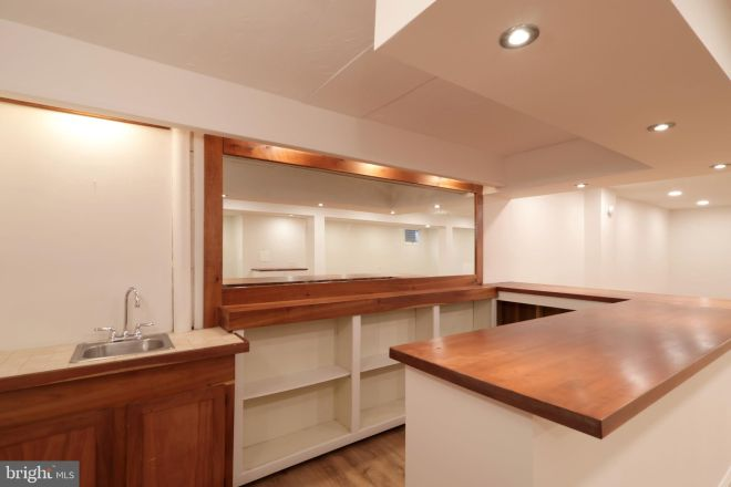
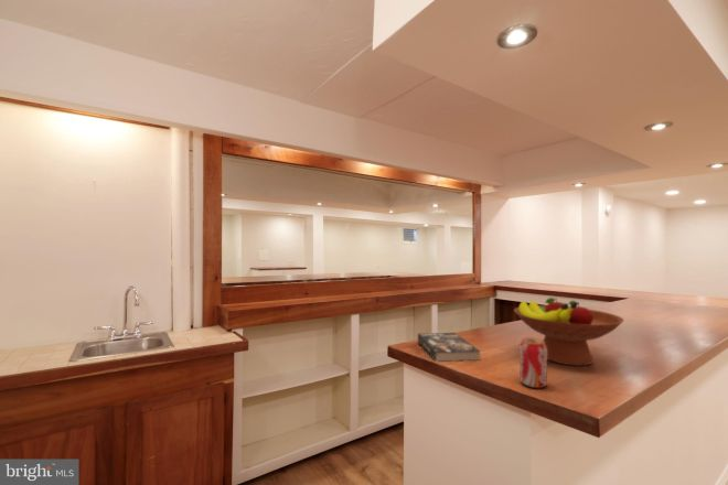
+ fruit bowl [513,297,625,367]
+ beverage can [518,337,548,389]
+ book [417,332,481,363]
